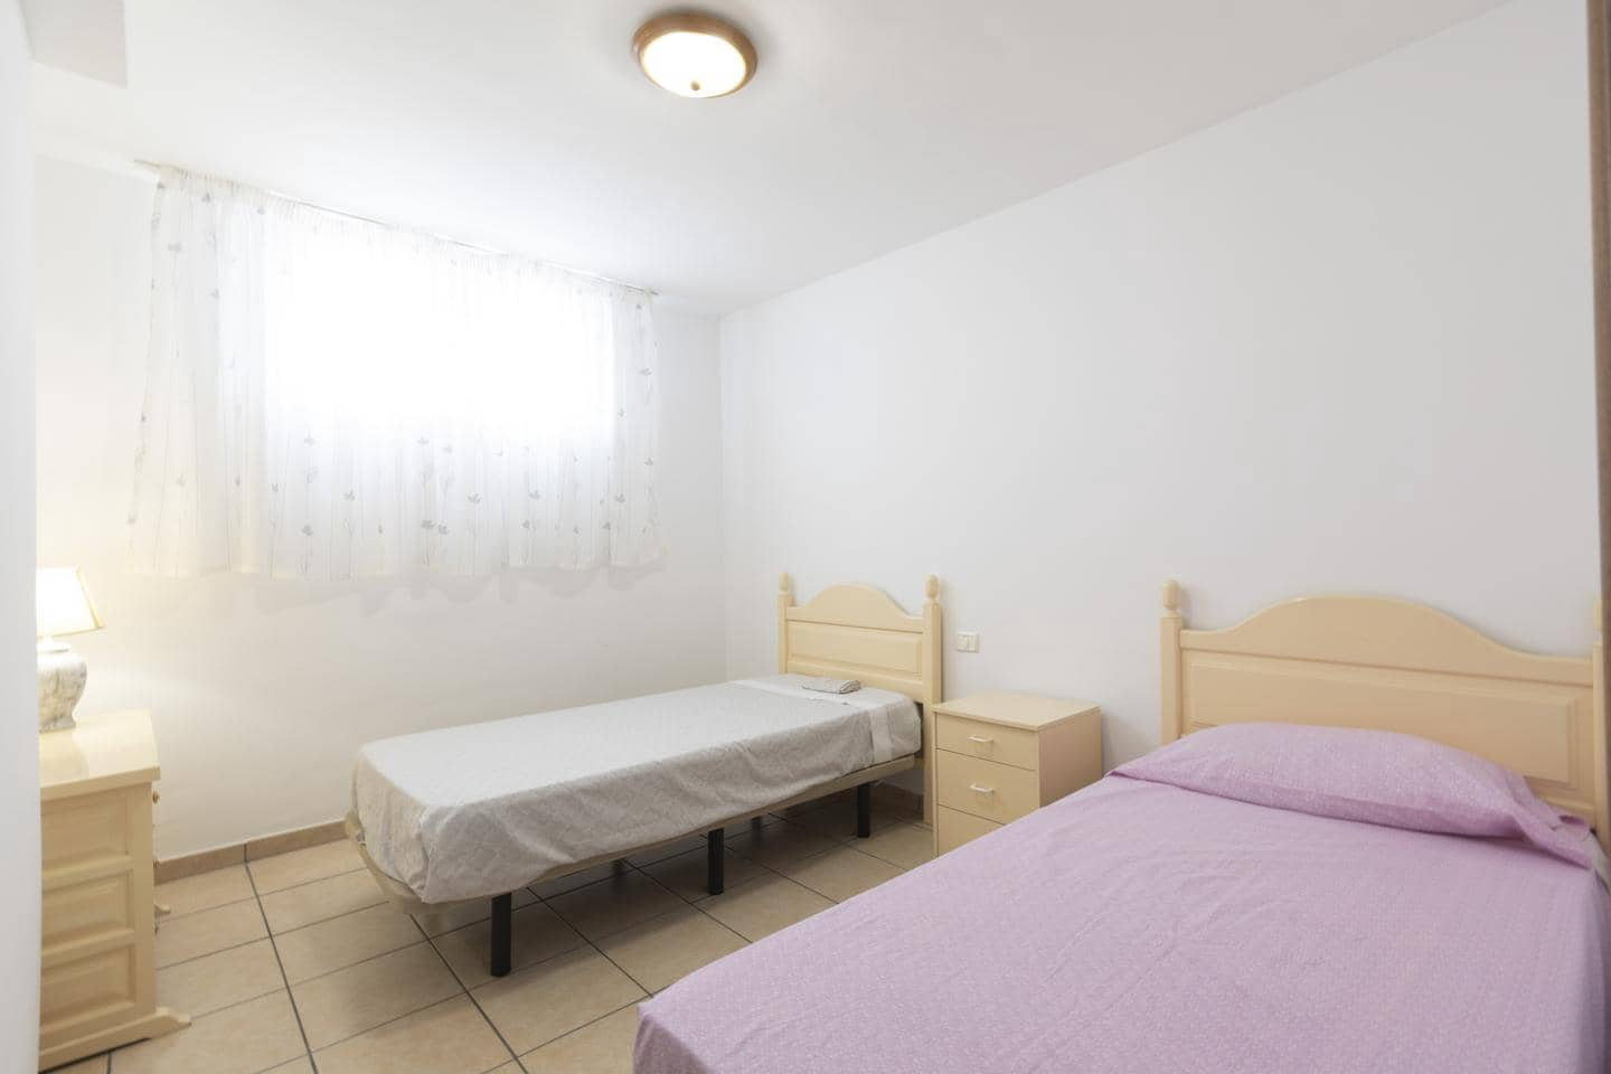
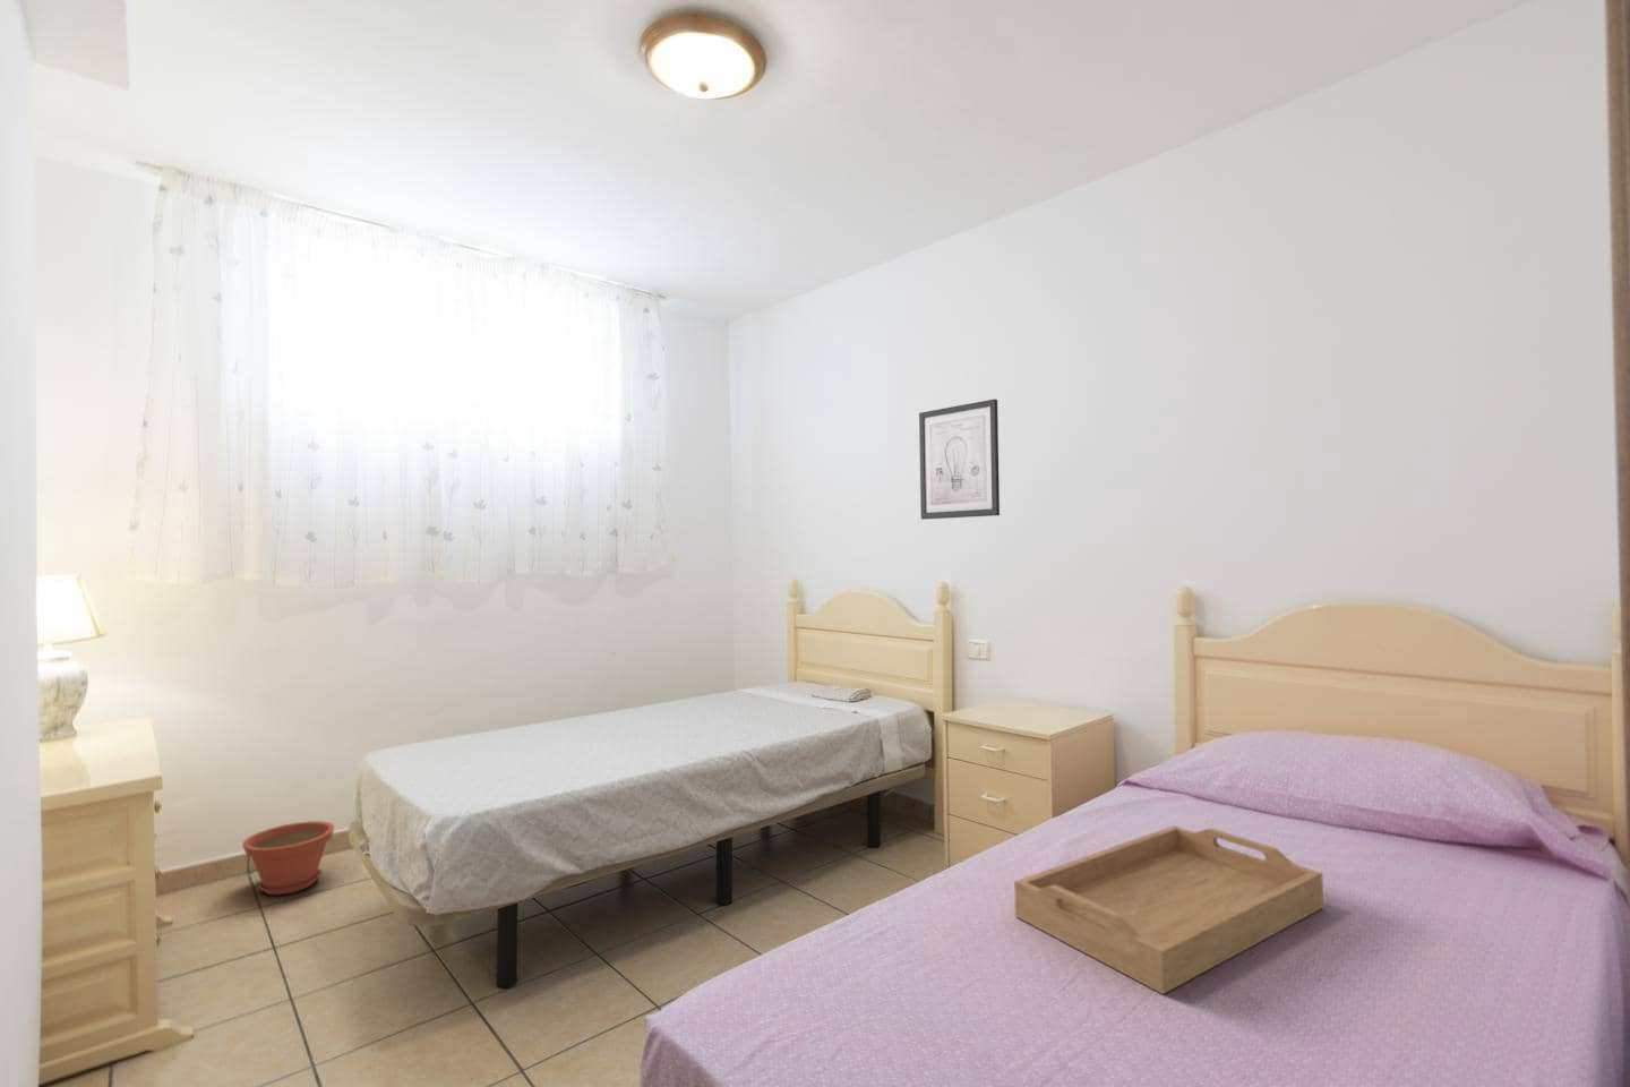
+ serving tray [1013,824,1324,995]
+ wall art [918,399,1001,520]
+ plant pot [241,820,335,895]
